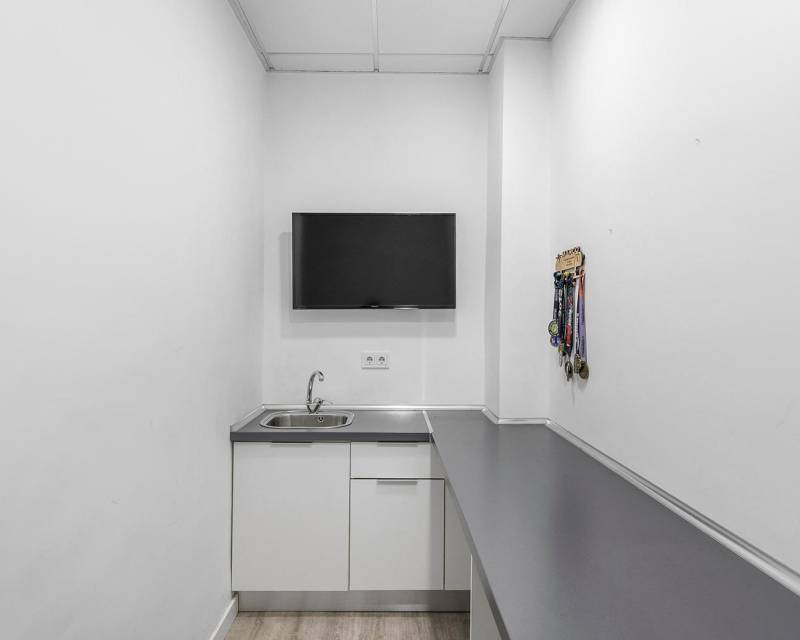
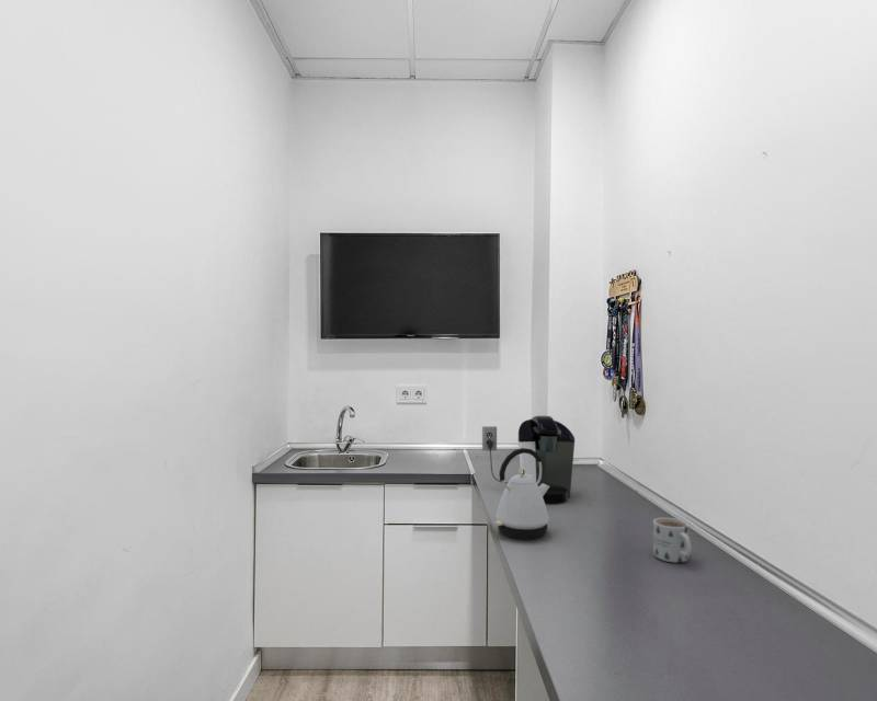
+ kettle [494,448,550,540]
+ mug [652,517,693,564]
+ coffee maker [481,414,576,504]
